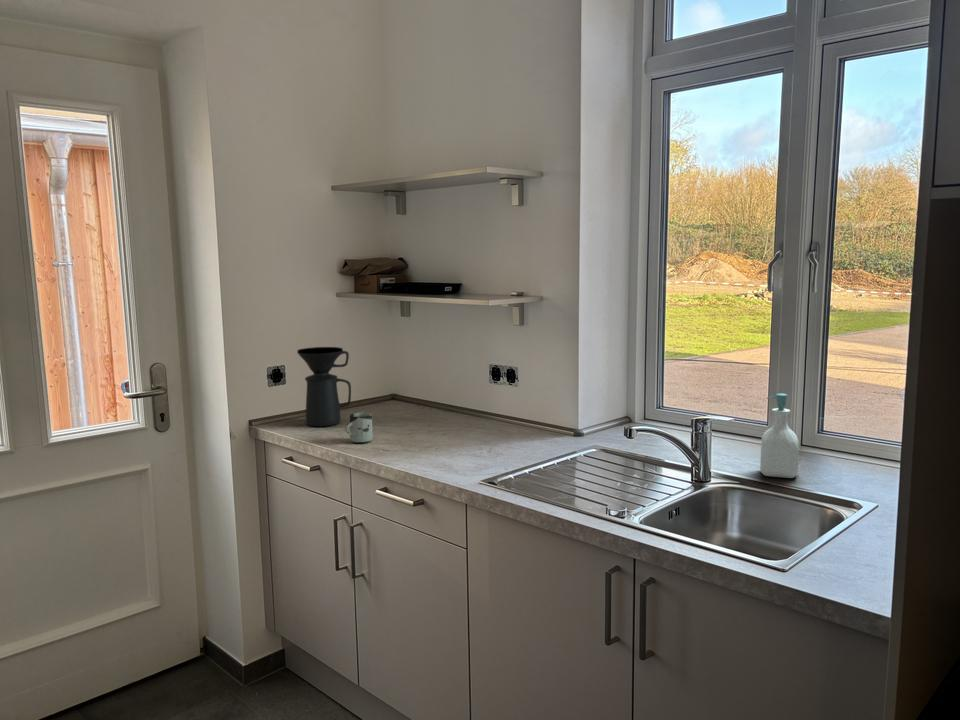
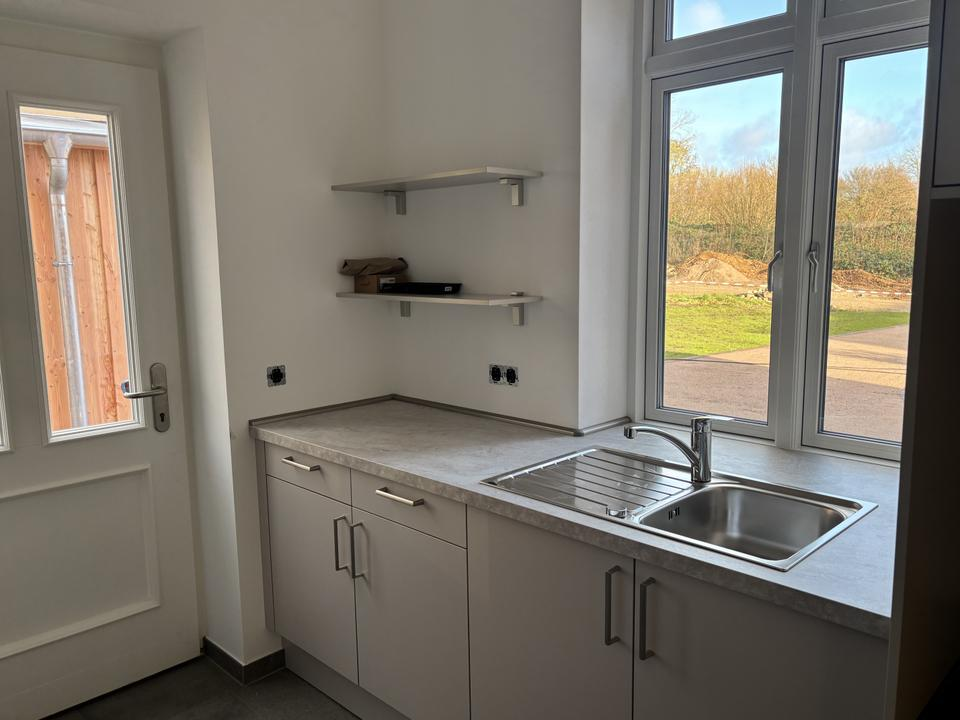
- cup [344,411,374,444]
- coffee maker [296,346,352,428]
- soap bottle [759,393,800,479]
